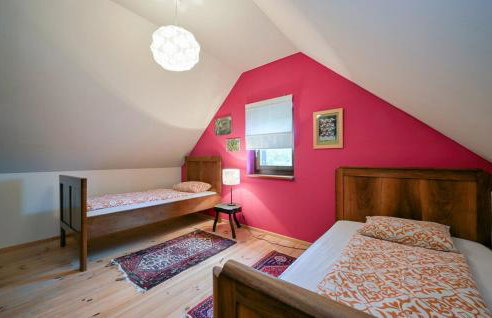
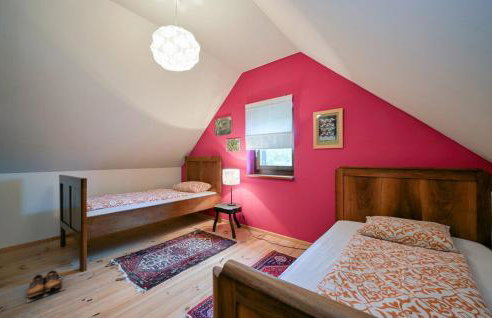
+ shoes [25,269,66,303]
